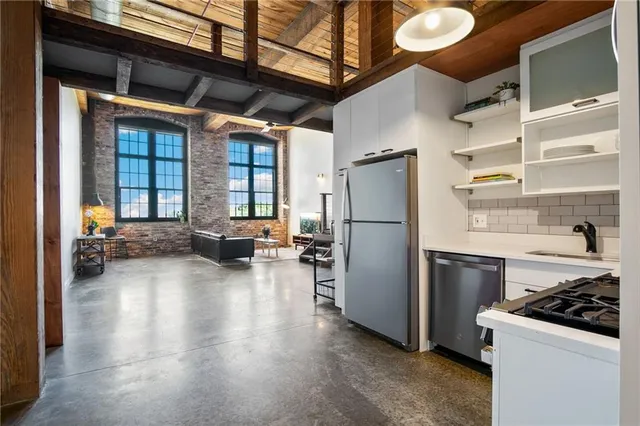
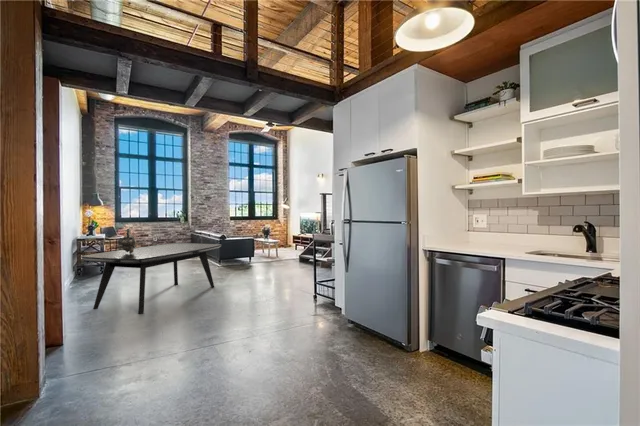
+ dining table [80,242,222,315]
+ decorative urn [117,226,137,254]
